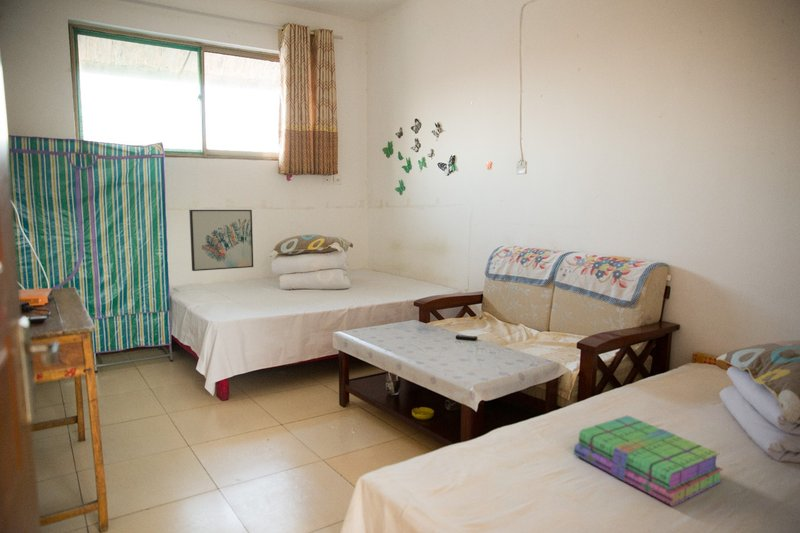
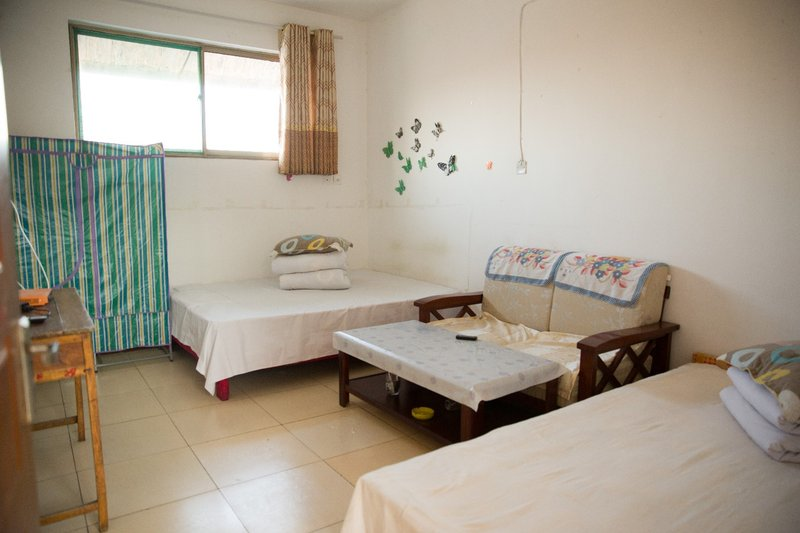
- stack of books [573,414,724,507]
- wall art [188,209,254,272]
